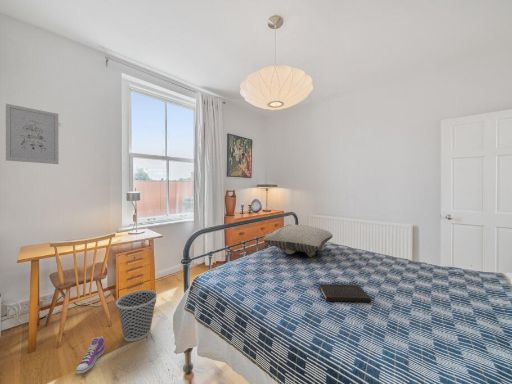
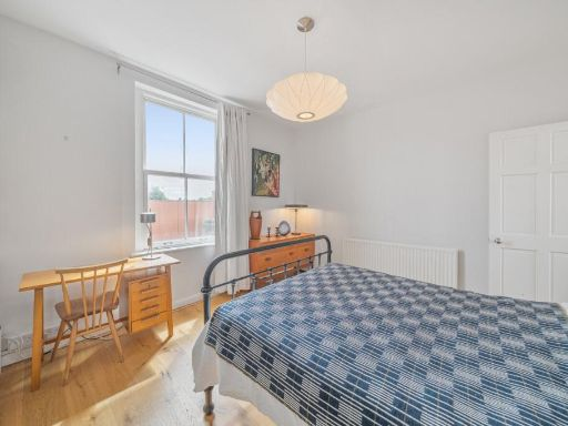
- sneaker [75,336,106,374]
- hardcover book [319,283,372,303]
- pillow [262,224,334,258]
- wall art [5,103,60,165]
- wastebasket [115,289,158,342]
